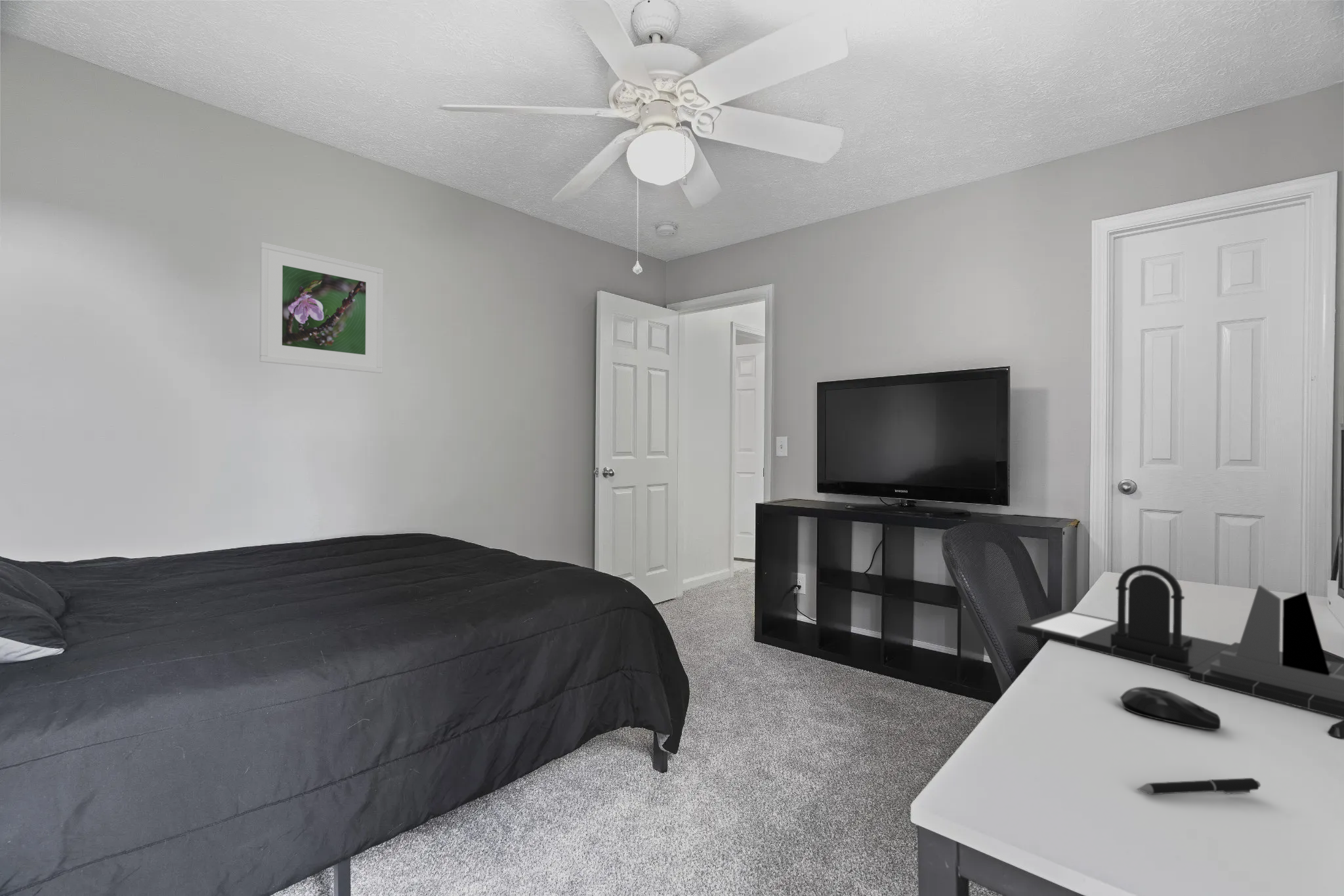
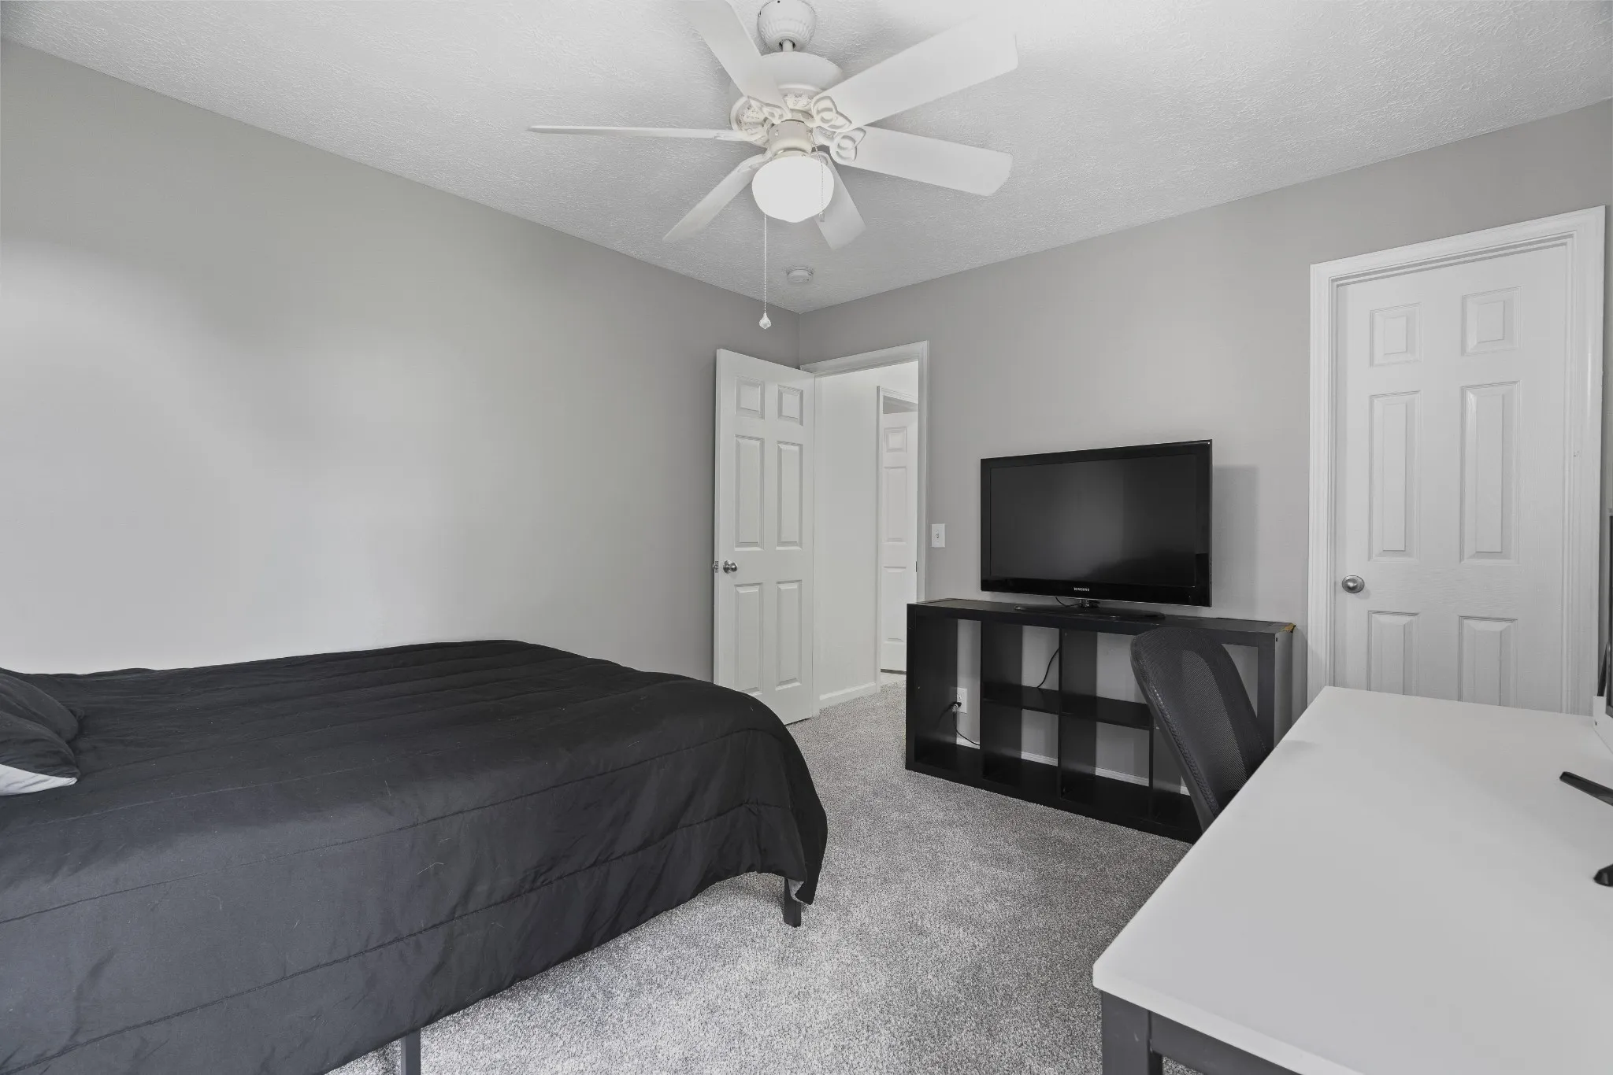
- desk organizer [1017,564,1344,719]
- pen [1136,777,1261,795]
- computer mouse [1120,686,1221,731]
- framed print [259,241,384,374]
